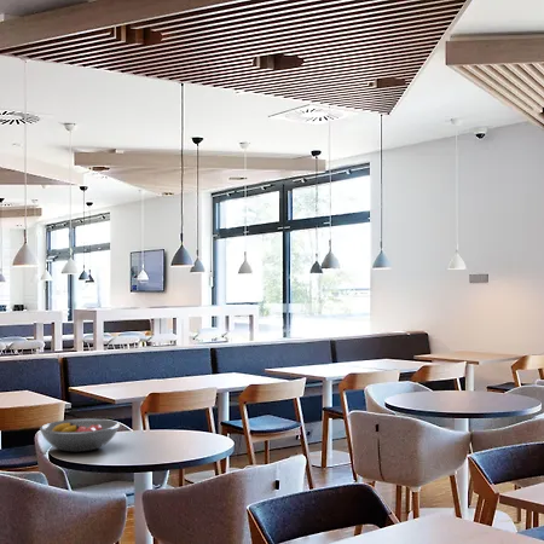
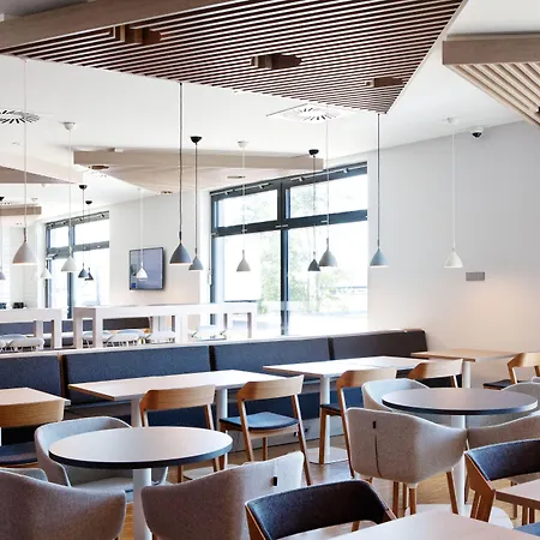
- fruit bowl [39,417,121,452]
